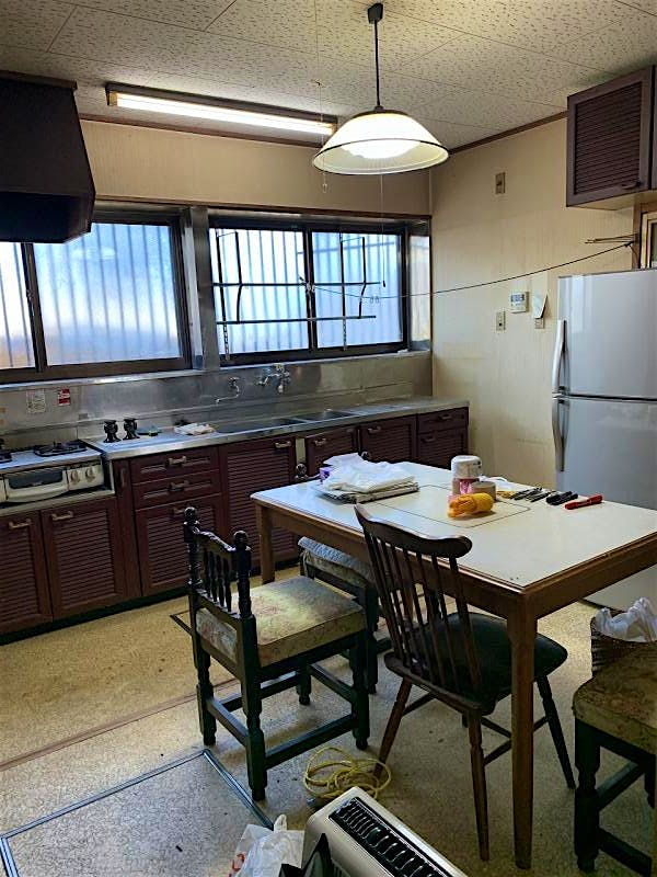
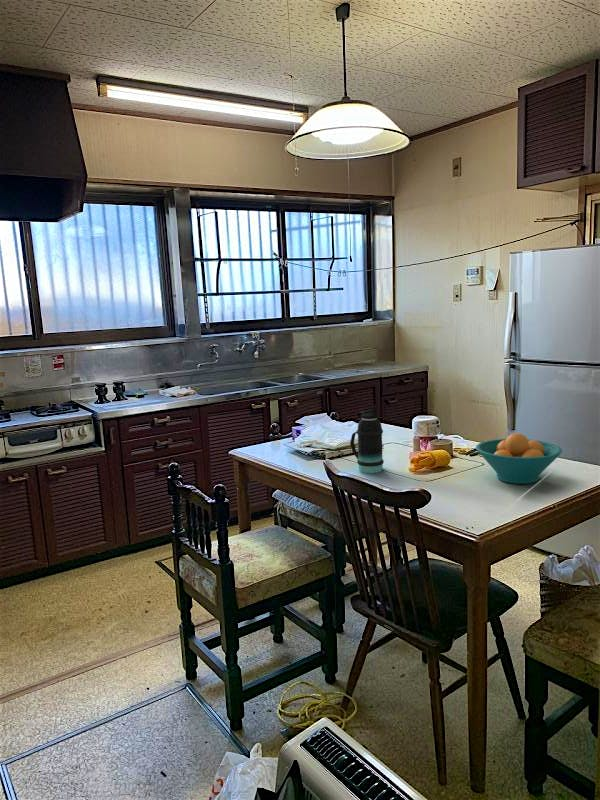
+ fruit bowl [475,432,563,485]
+ bottle [349,404,385,474]
